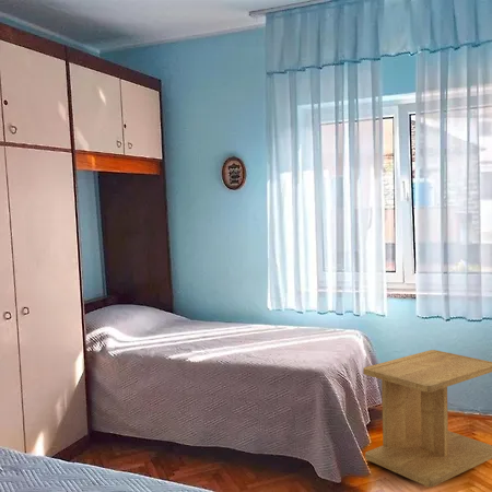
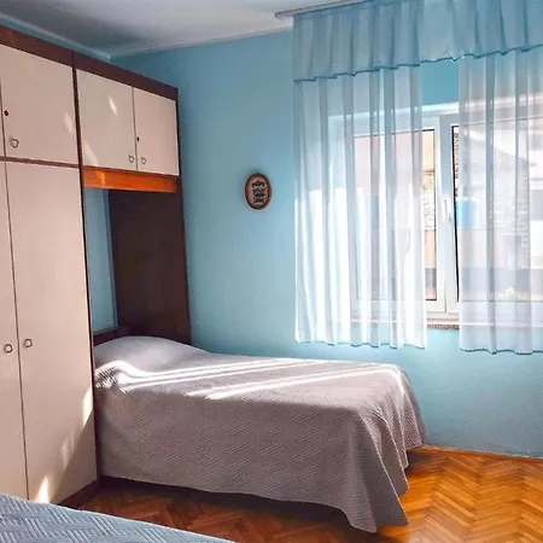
- side table [362,349,492,488]
